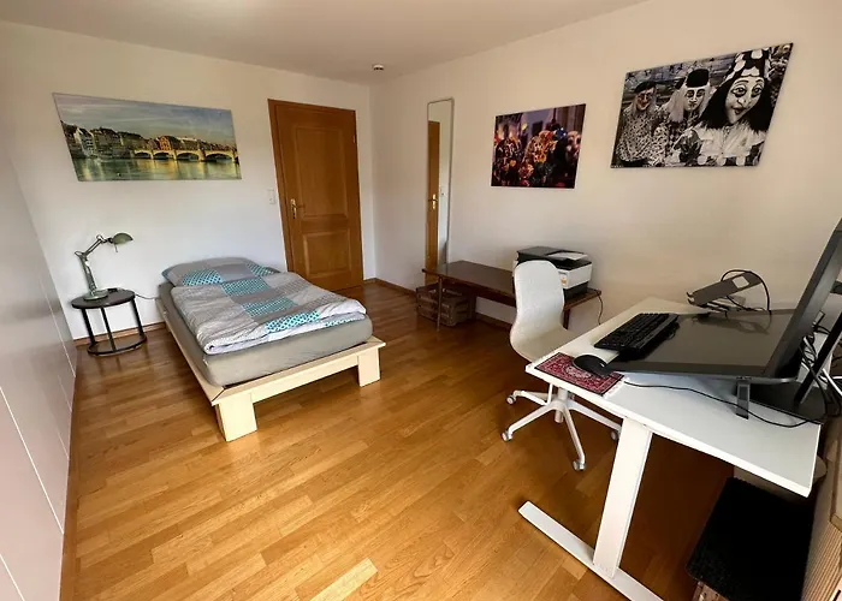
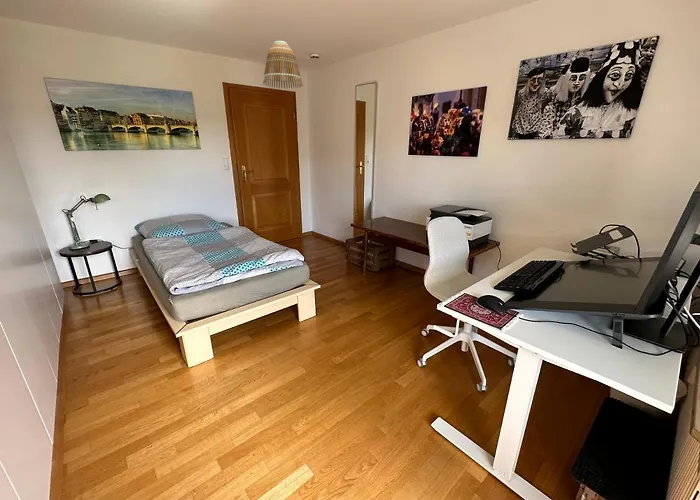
+ lamp shade [262,40,304,90]
